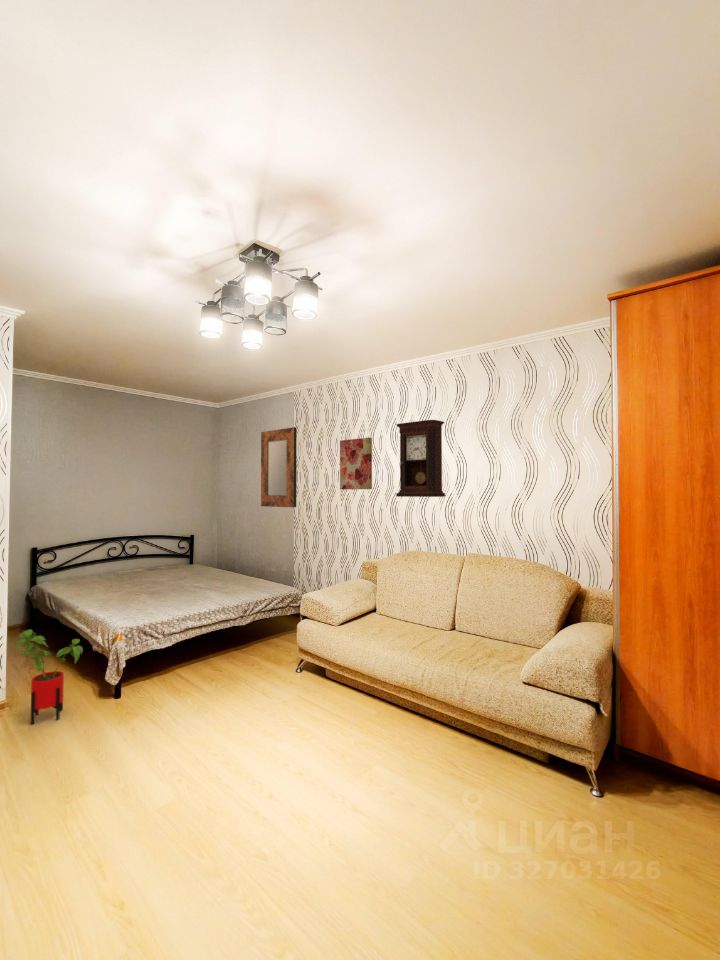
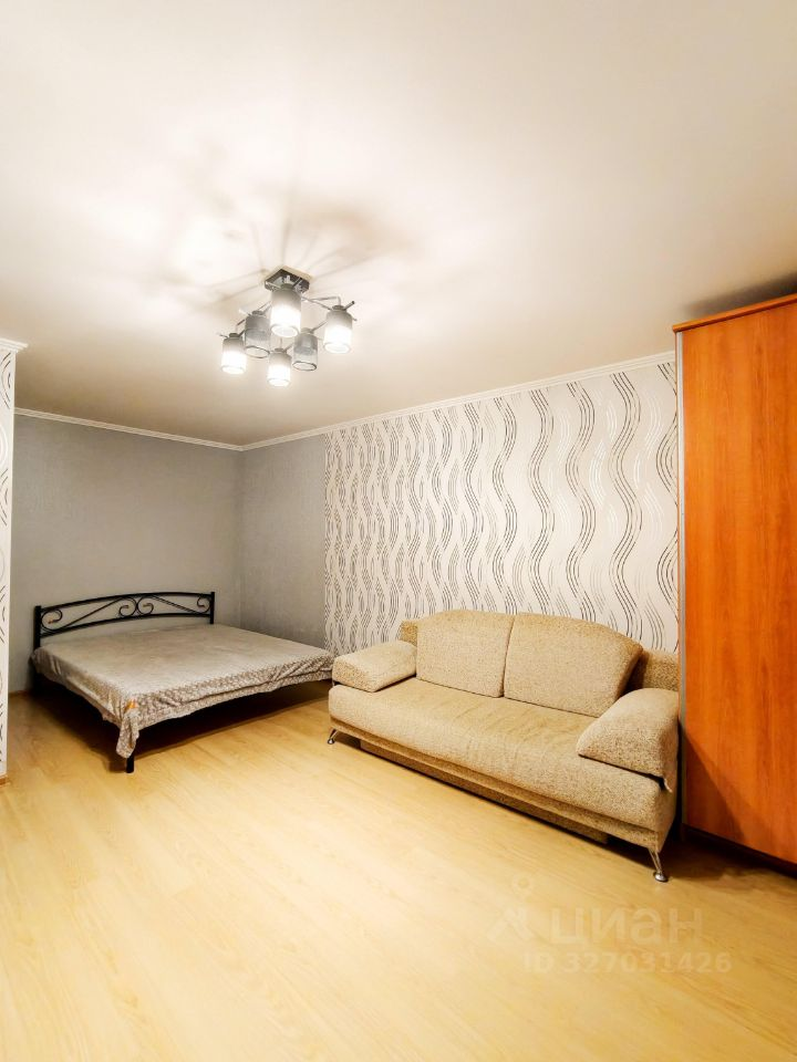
- wall art [339,436,373,490]
- house plant [14,628,84,726]
- pendulum clock [395,419,446,498]
- home mirror [260,426,298,508]
